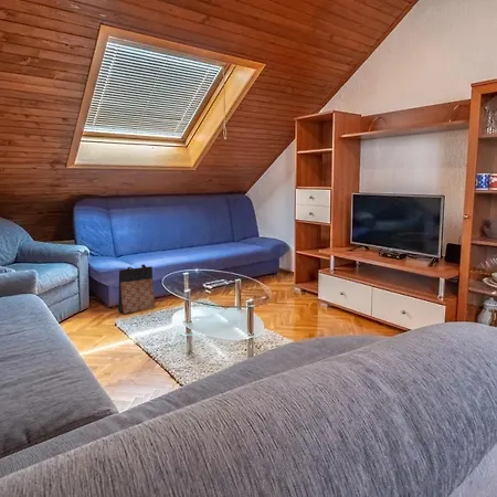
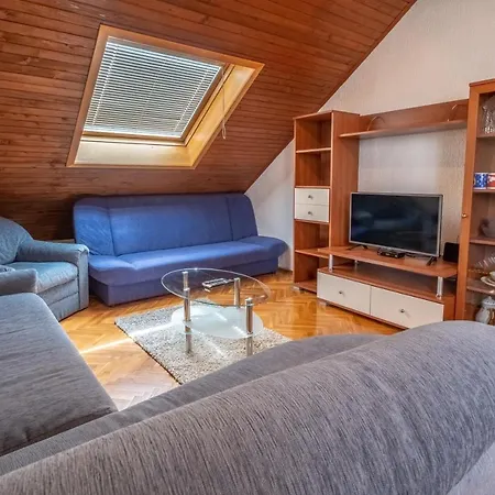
- bag [117,263,156,315]
